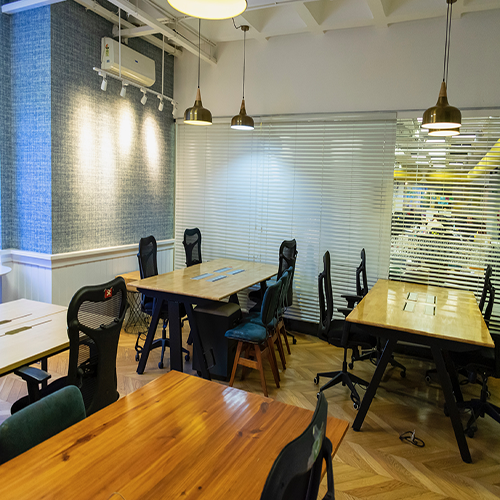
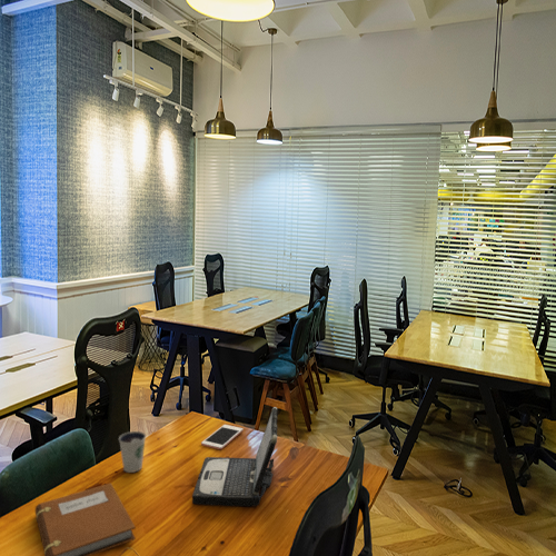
+ laptop [191,406,278,507]
+ notebook [34,481,137,556]
+ dixie cup [118,430,147,474]
+ cell phone [200,424,245,450]
